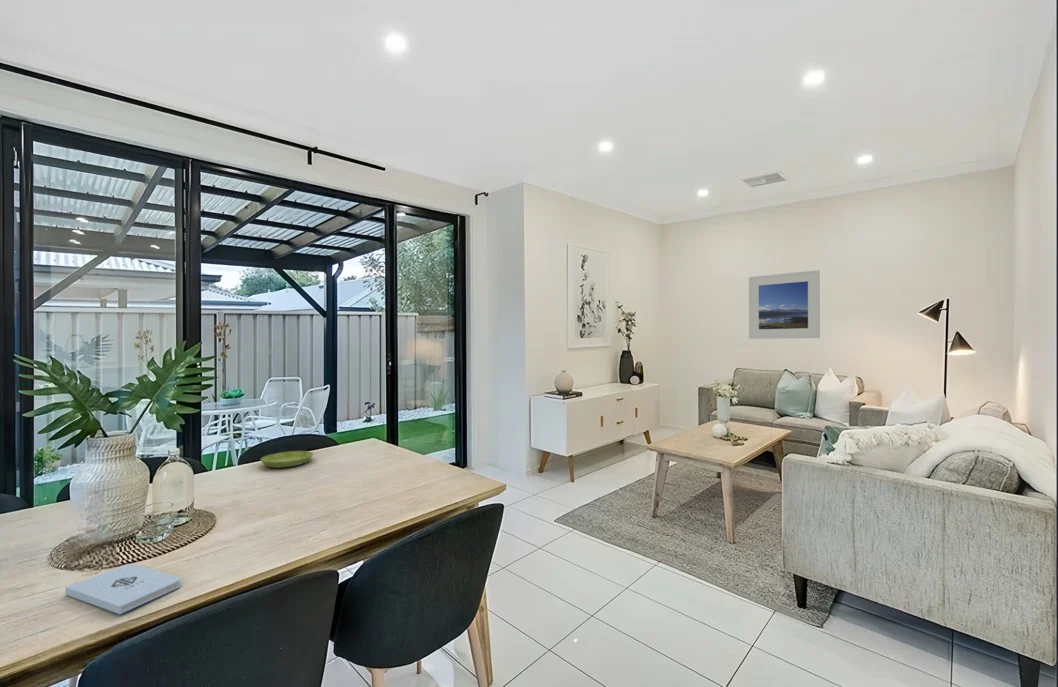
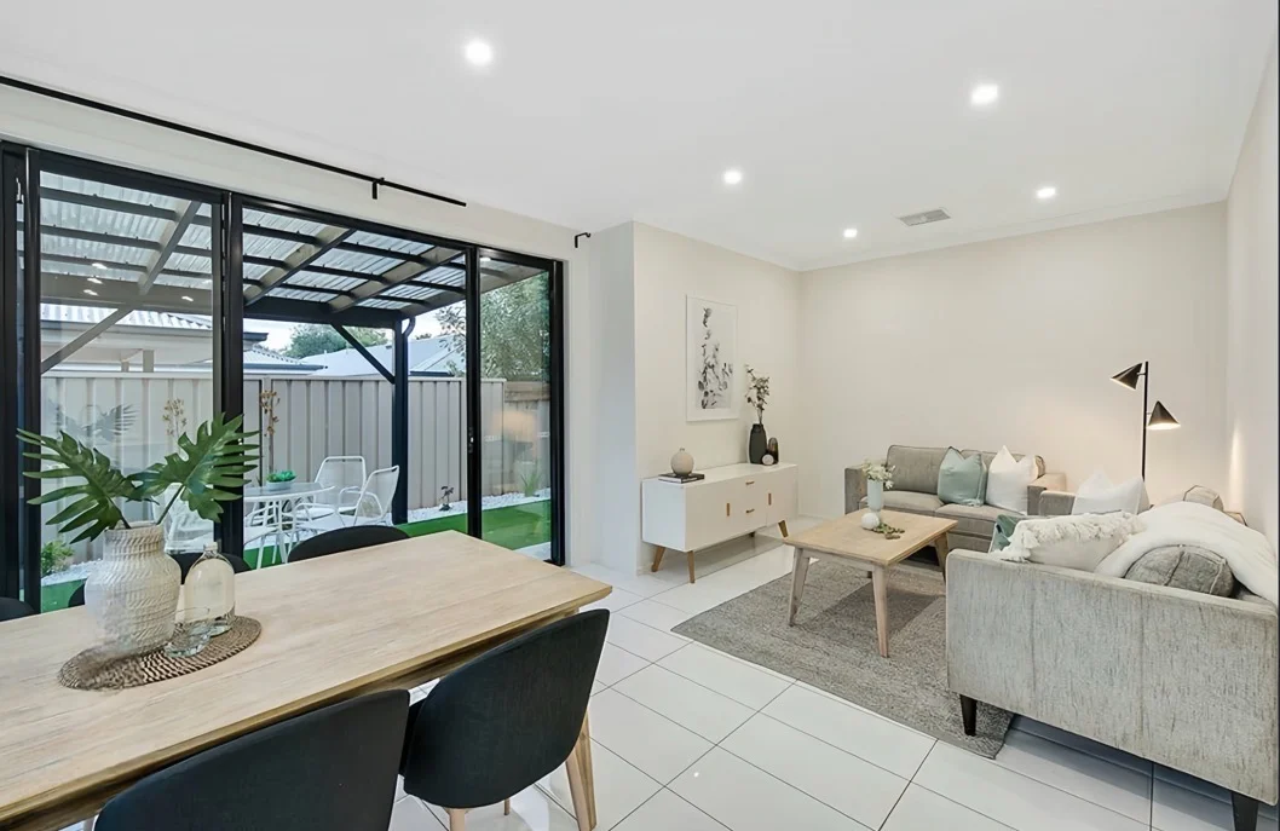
- saucer [259,450,314,469]
- notepad [64,563,182,615]
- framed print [748,269,821,340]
